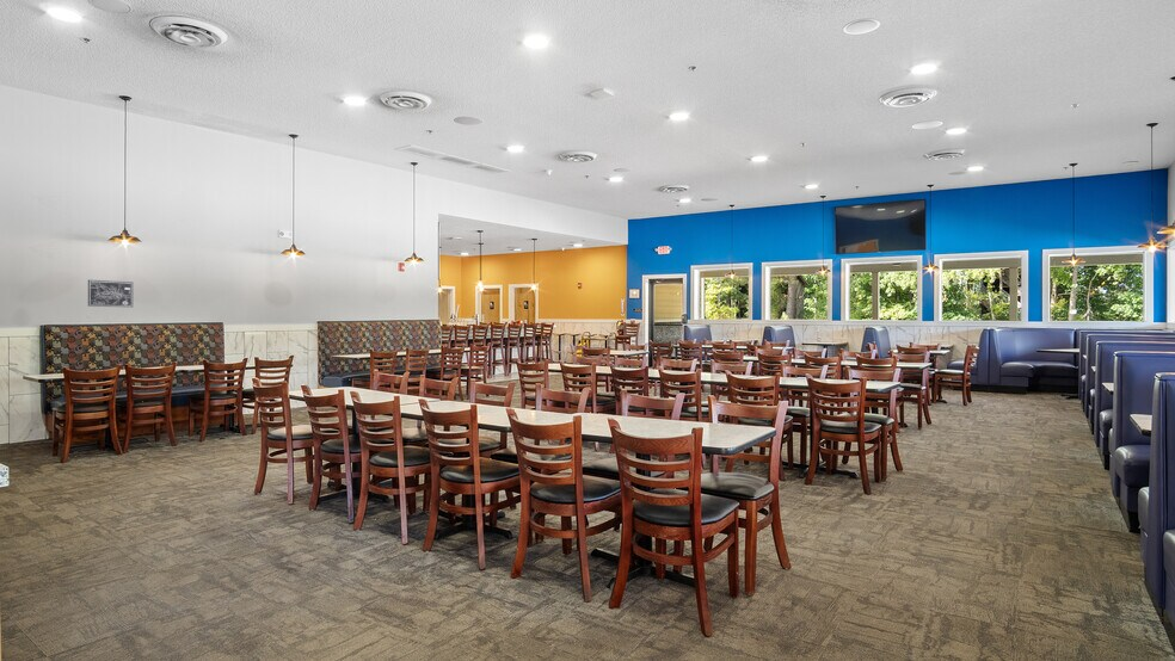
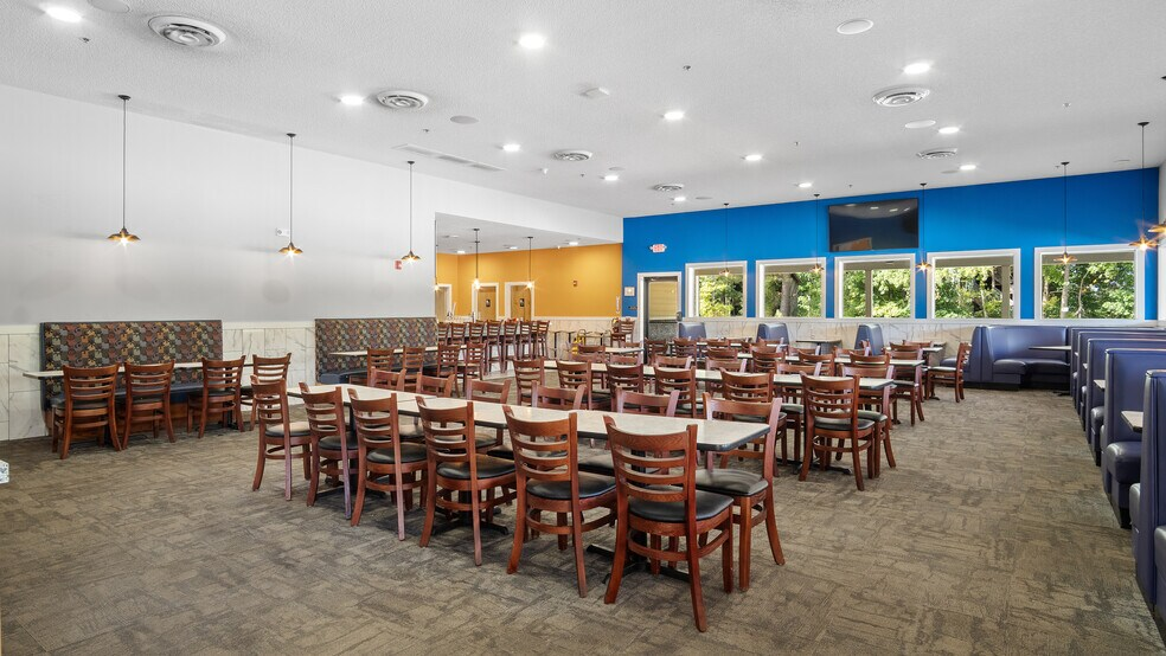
- wall art [87,279,134,308]
